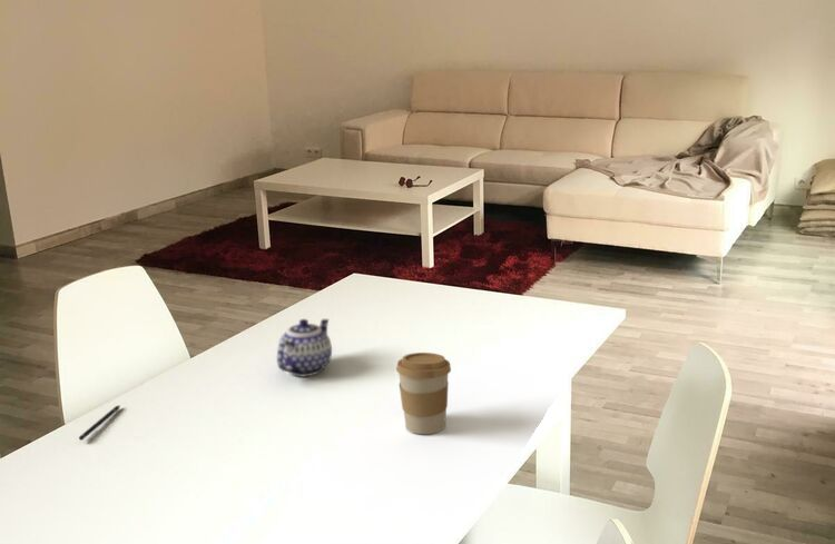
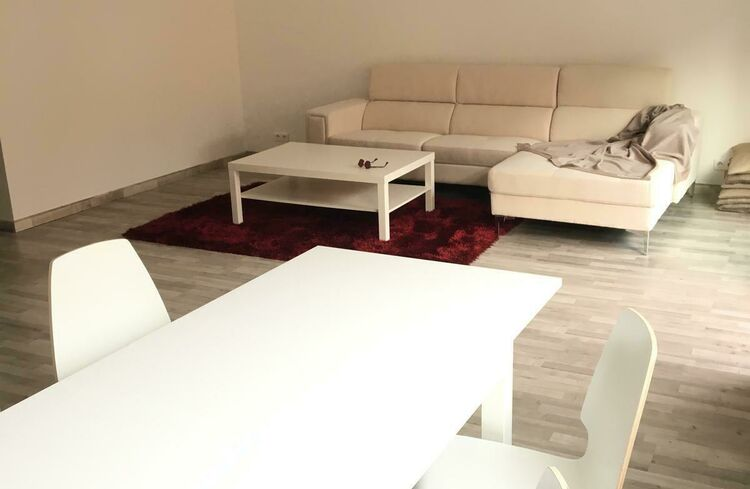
- coffee cup [395,352,452,435]
- pen [78,404,121,442]
- teapot [276,318,333,378]
